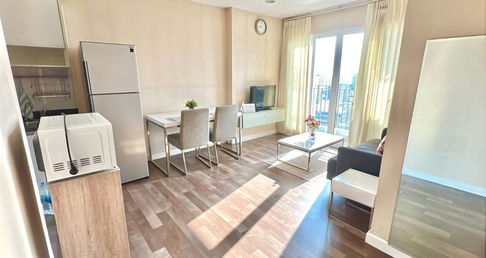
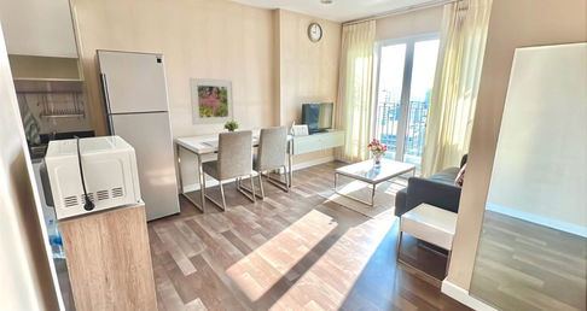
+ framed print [188,77,236,125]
